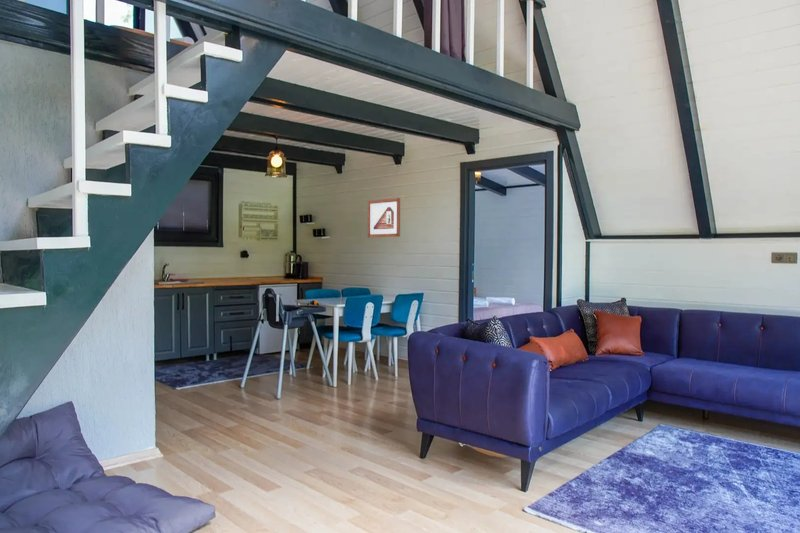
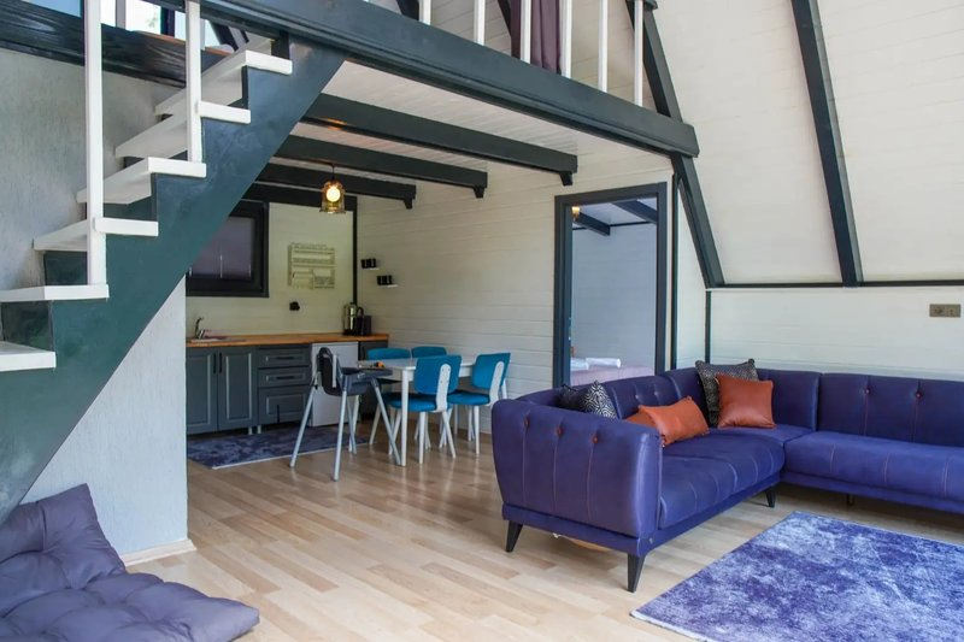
- picture frame [367,197,401,238]
